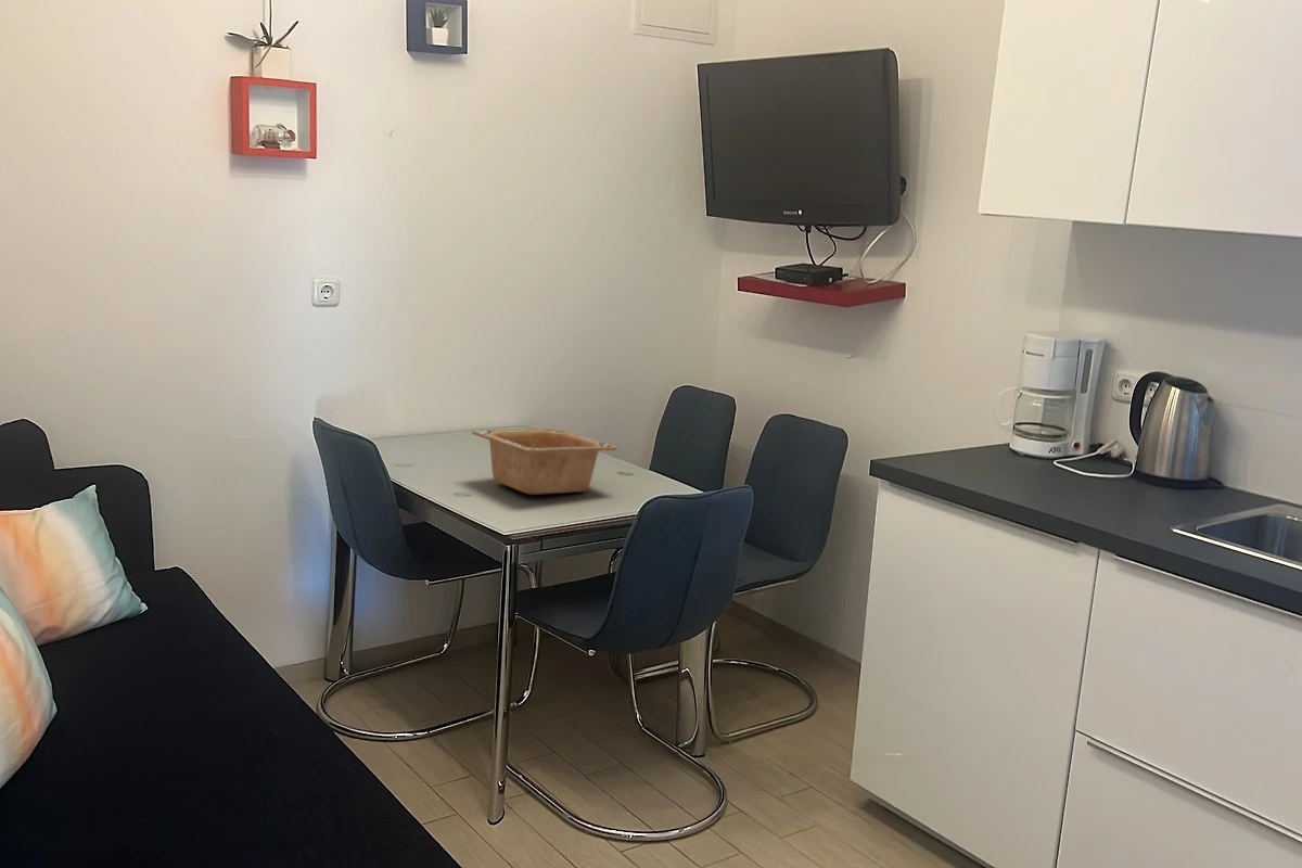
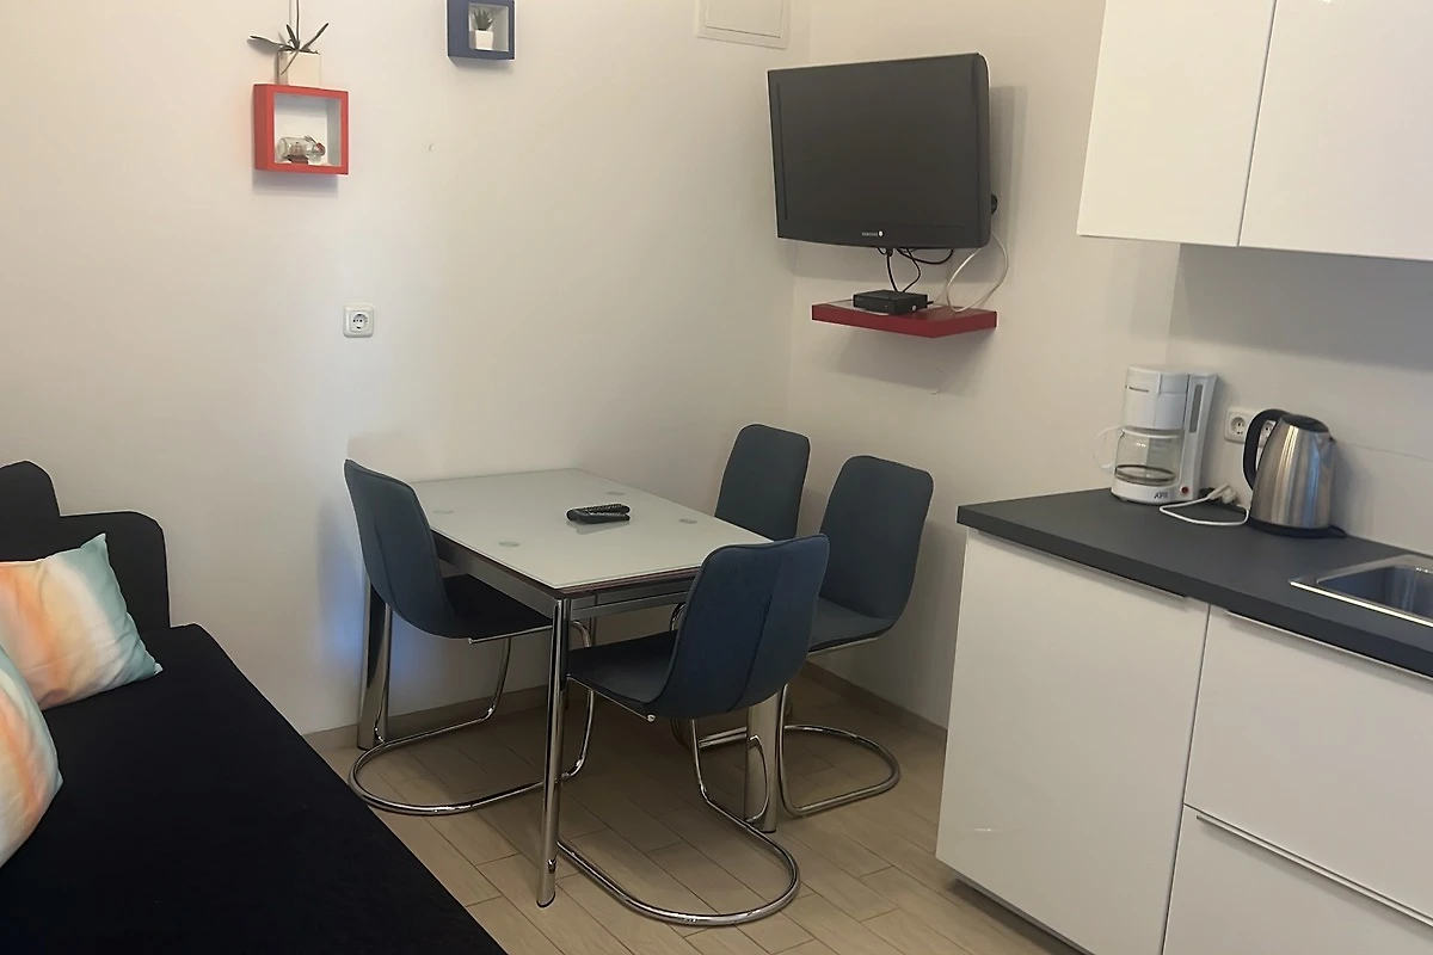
- serving bowl [471,427,618,496]
